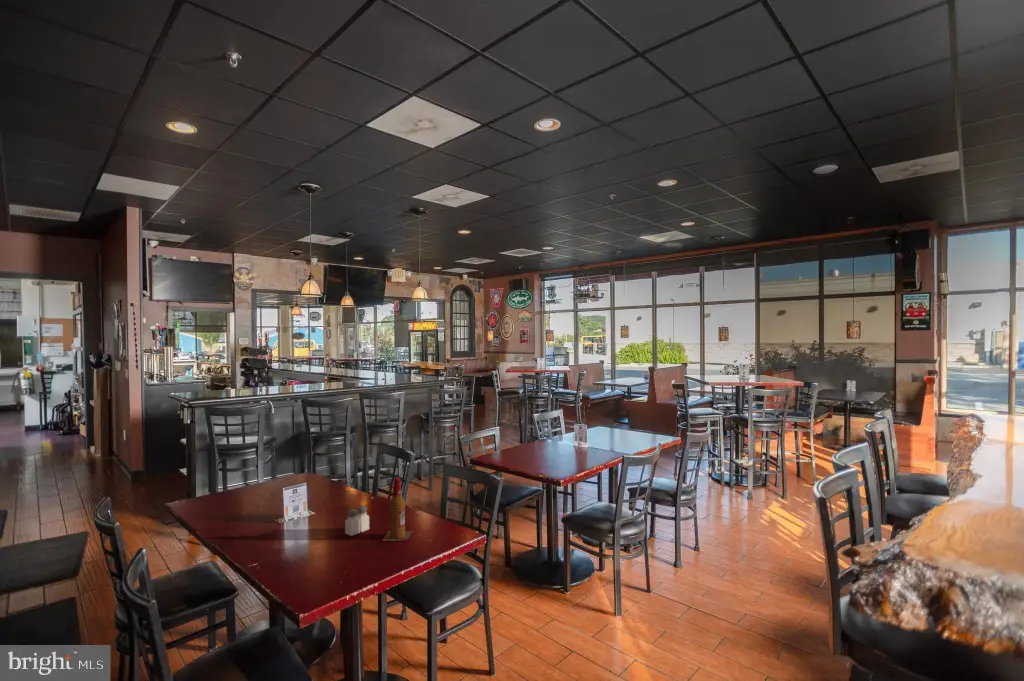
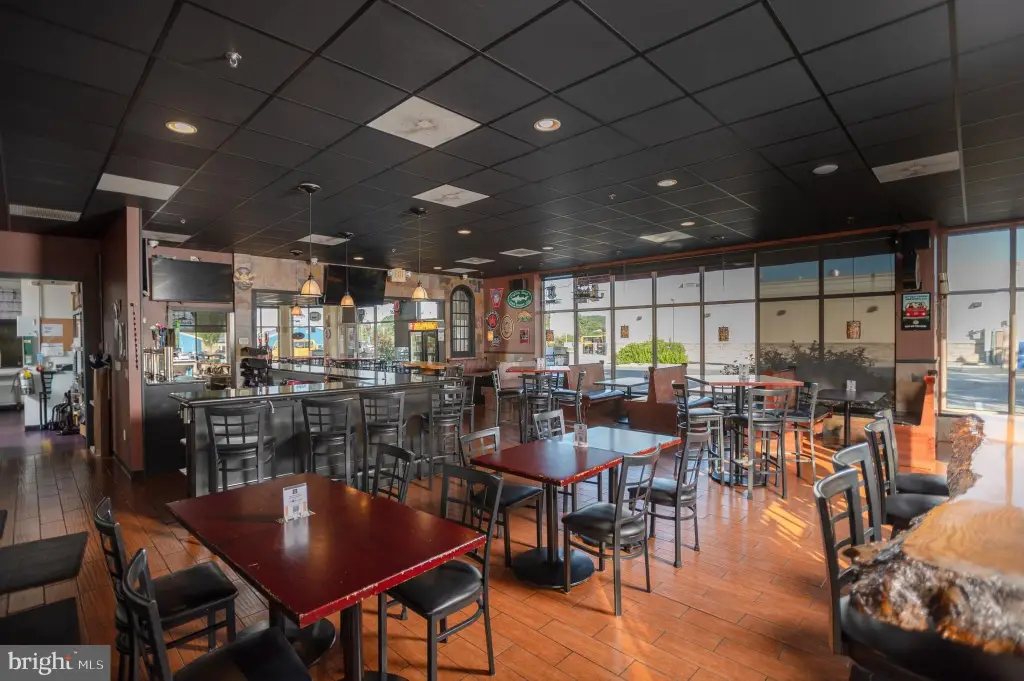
- salt and pepper shaker [344,505,370,537]
- beer bottle [381,476,413,542]
